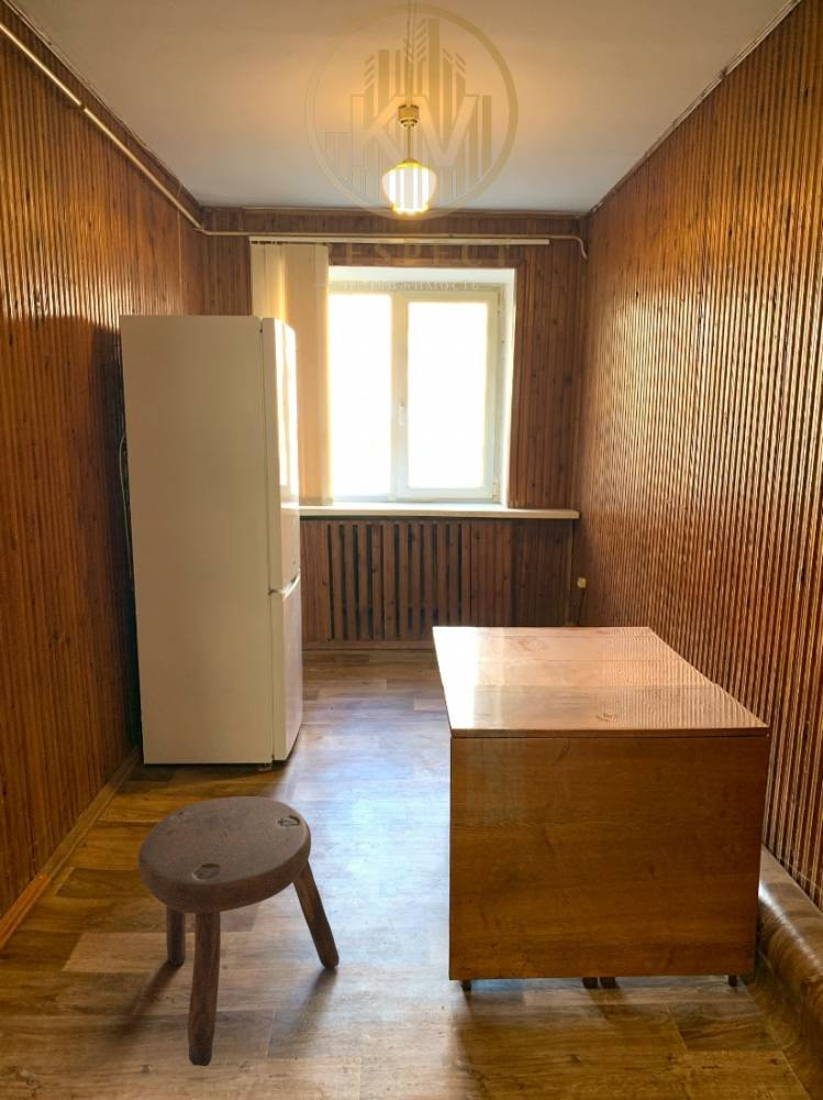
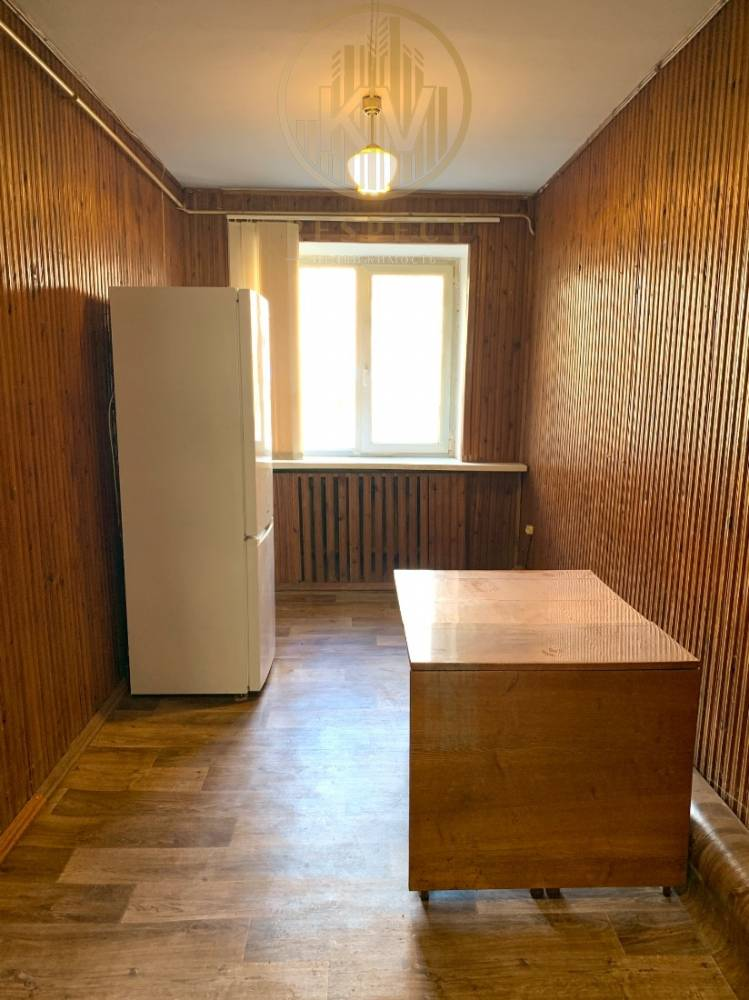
- stool [137,795,341,1067]
